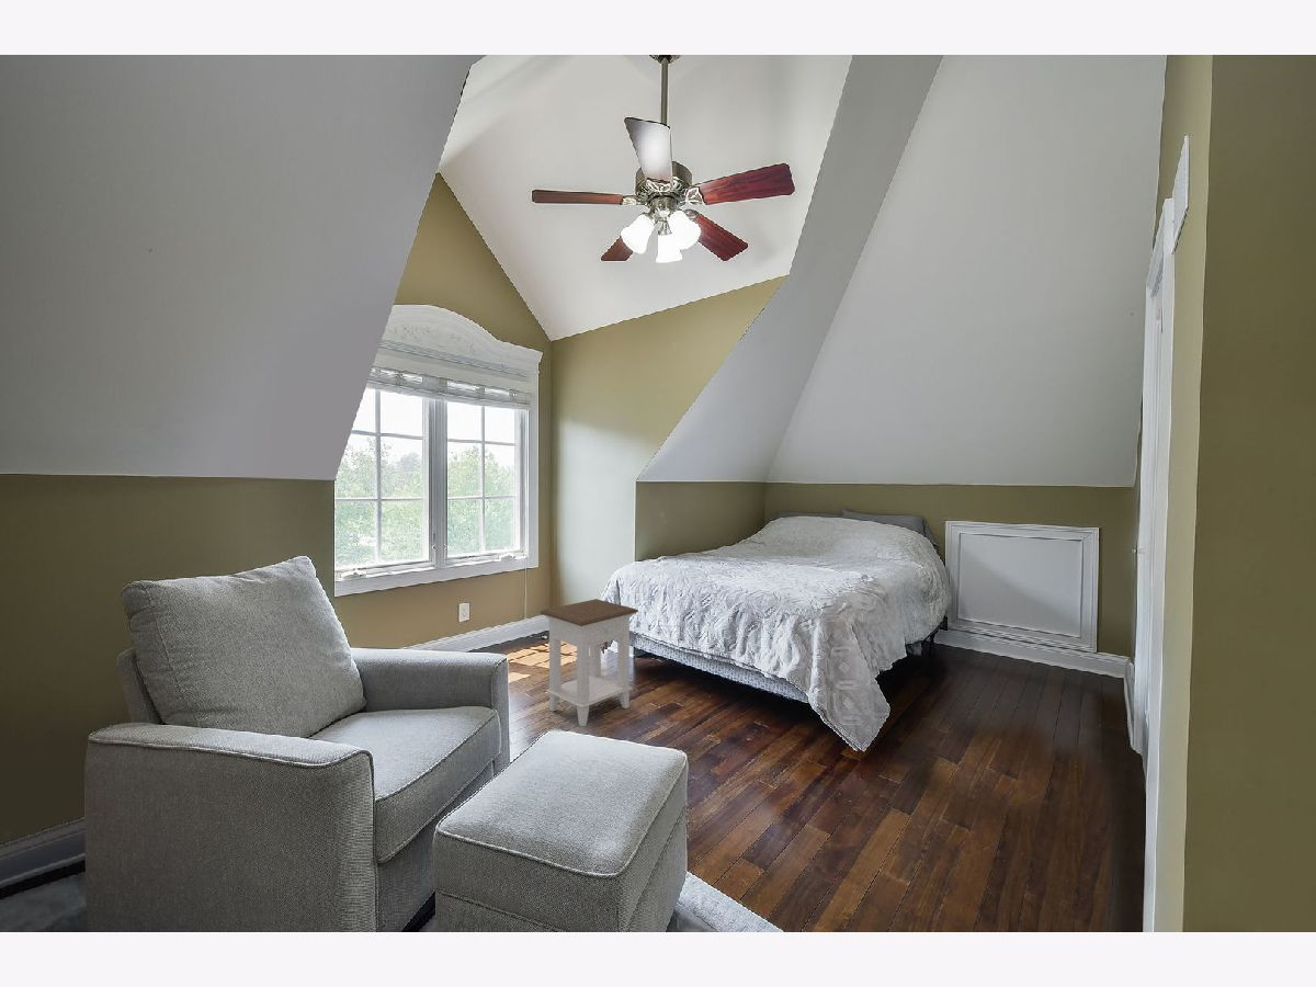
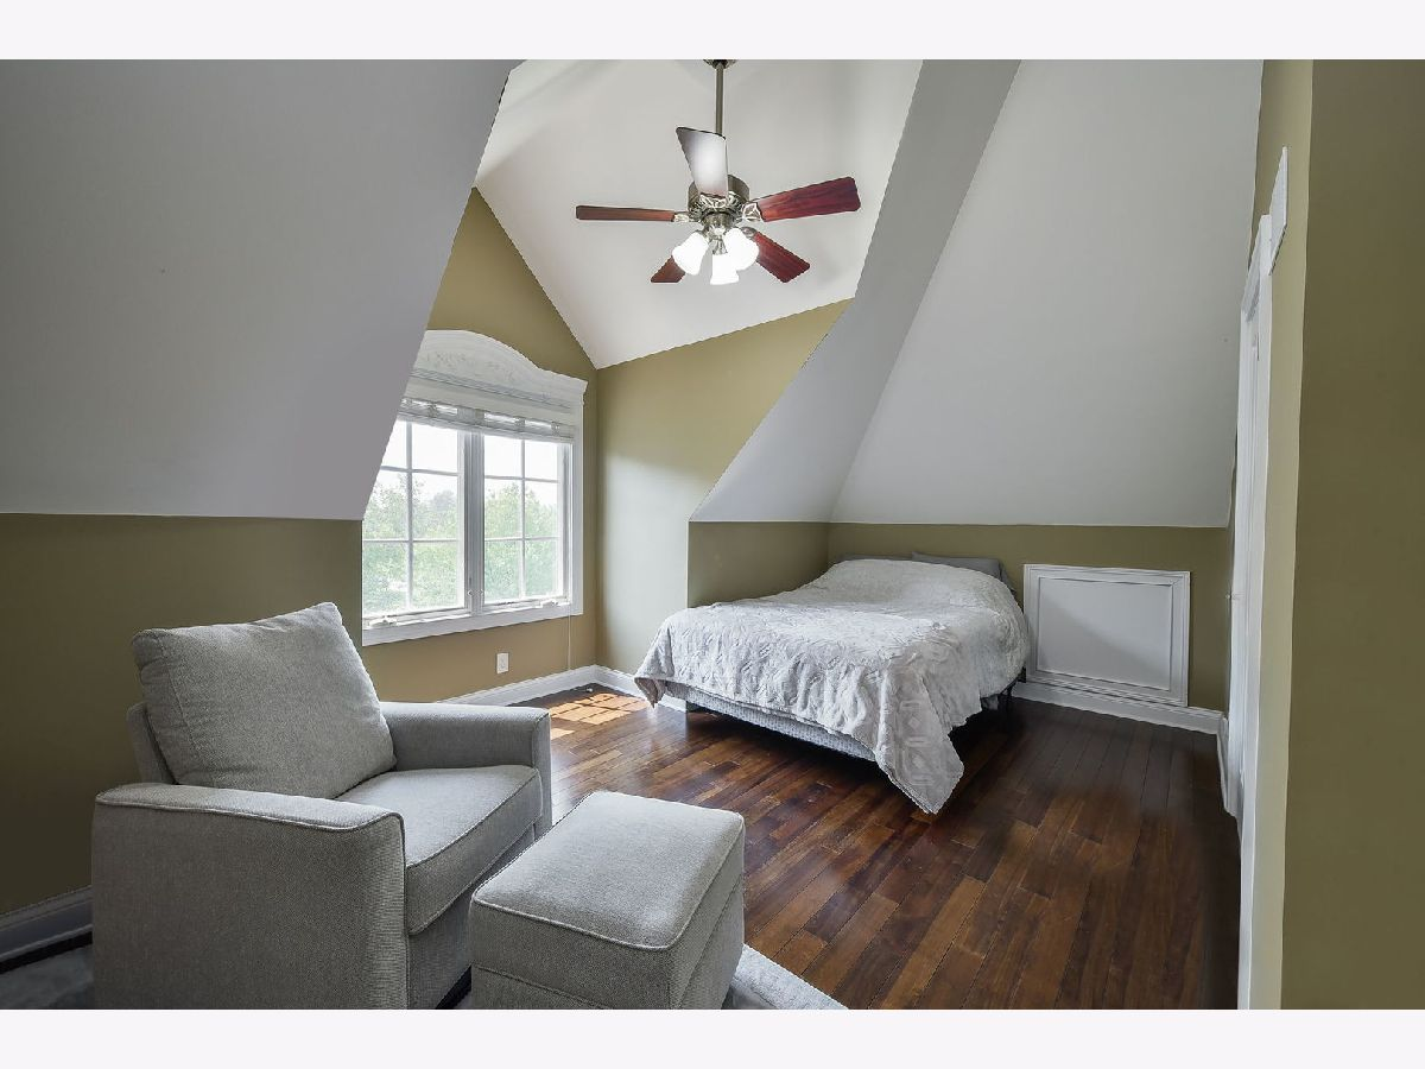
- nightstand [538,598,639,727]
